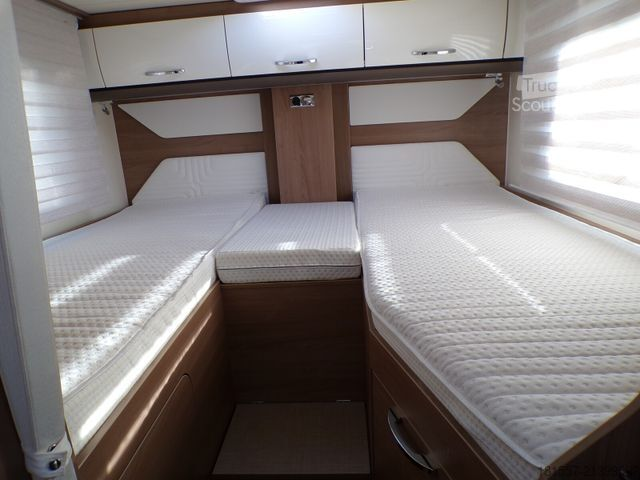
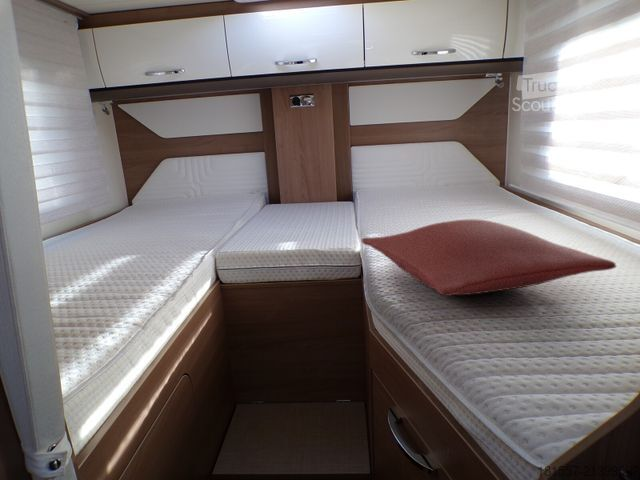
+ pillow [360,218,618,297]
